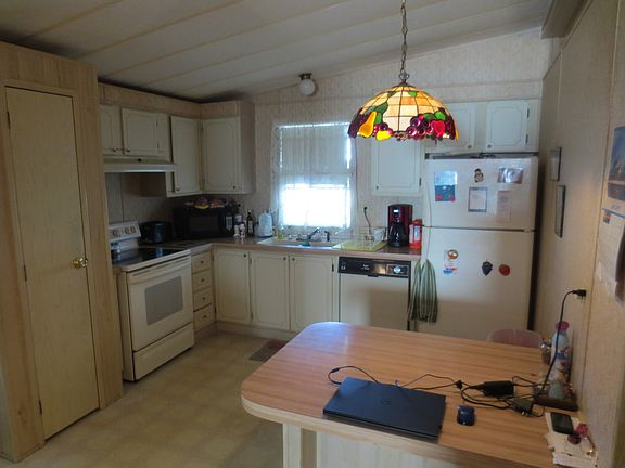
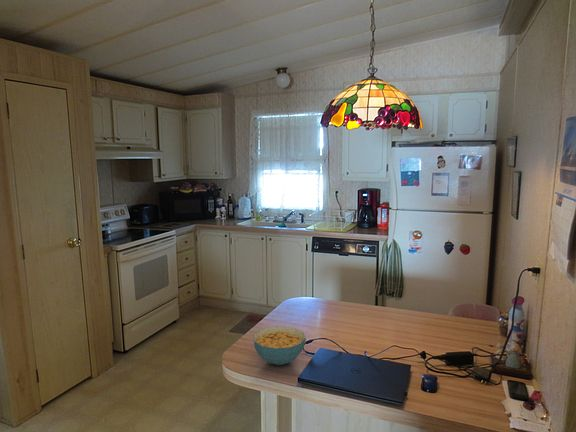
+ cereal bowl [252,325,307,366]
